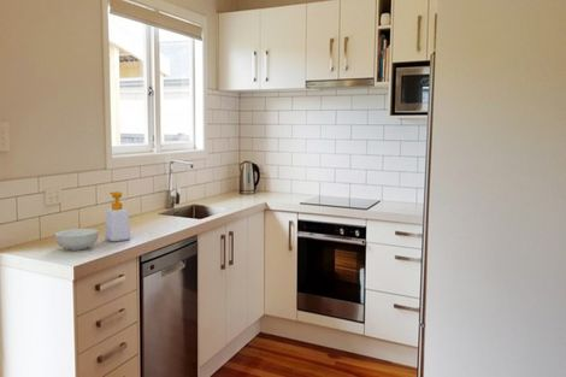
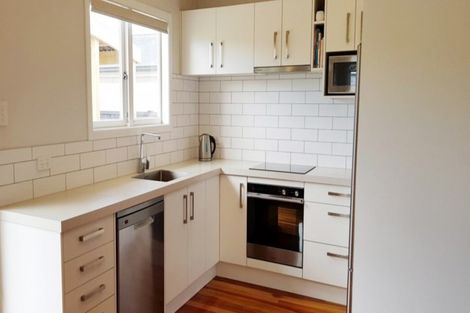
- cereal bowl [54,228,100,252]
- soap bottle [104,190,131,242]
